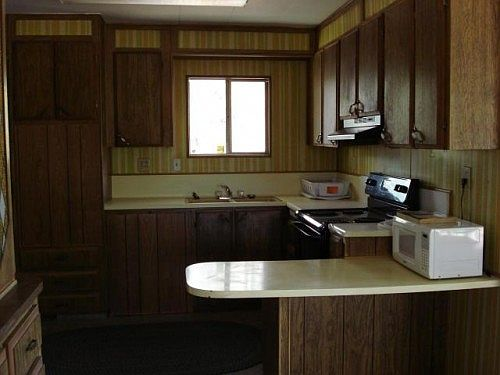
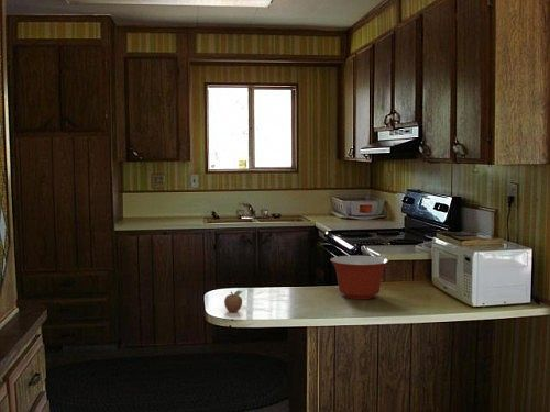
+ mixing bowl [330,255,389,300]
+ fruit [223,290,244,313]
